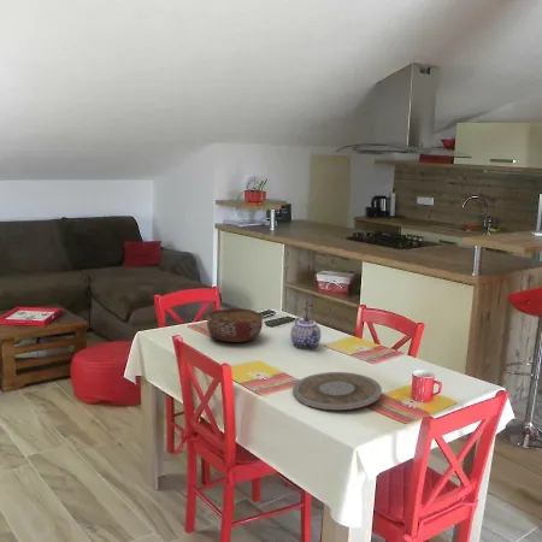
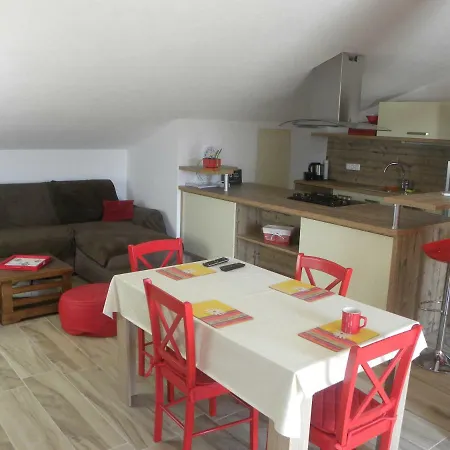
- teapot [289,316,322,349]
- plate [291,371,383,411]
- bowl [206,307,264,343]
